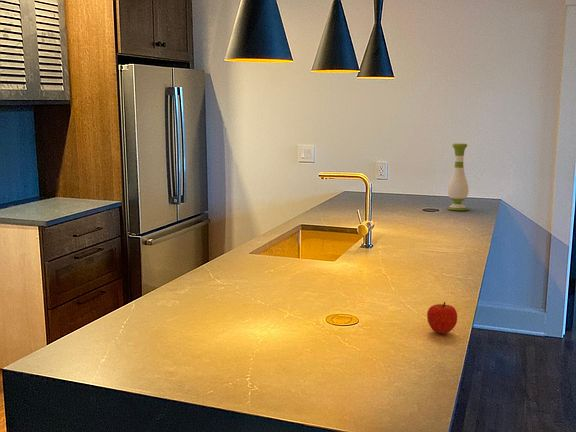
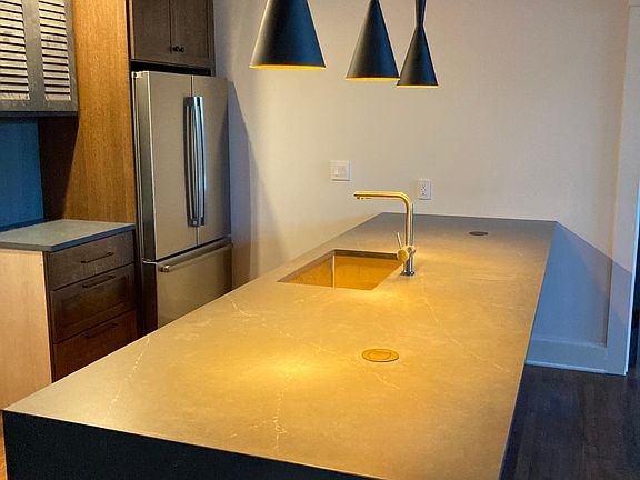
- vase [446,142,469,212]
- fruit [426,301,458,335]
